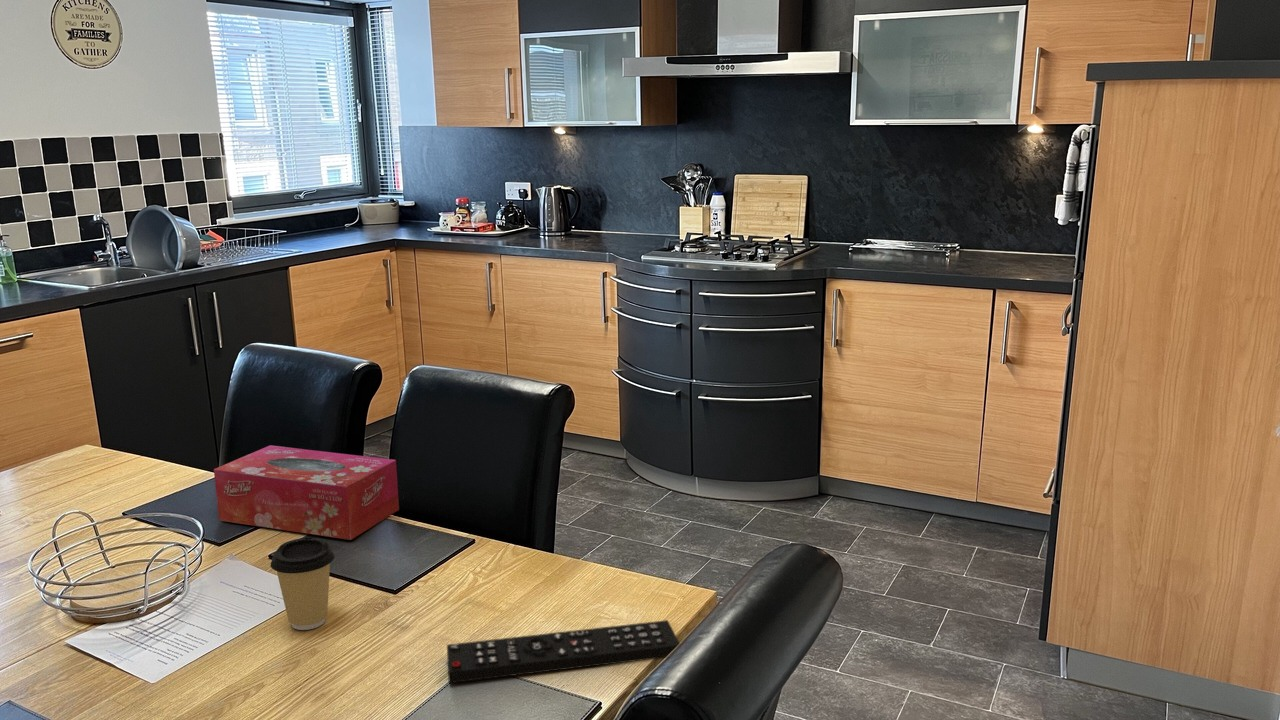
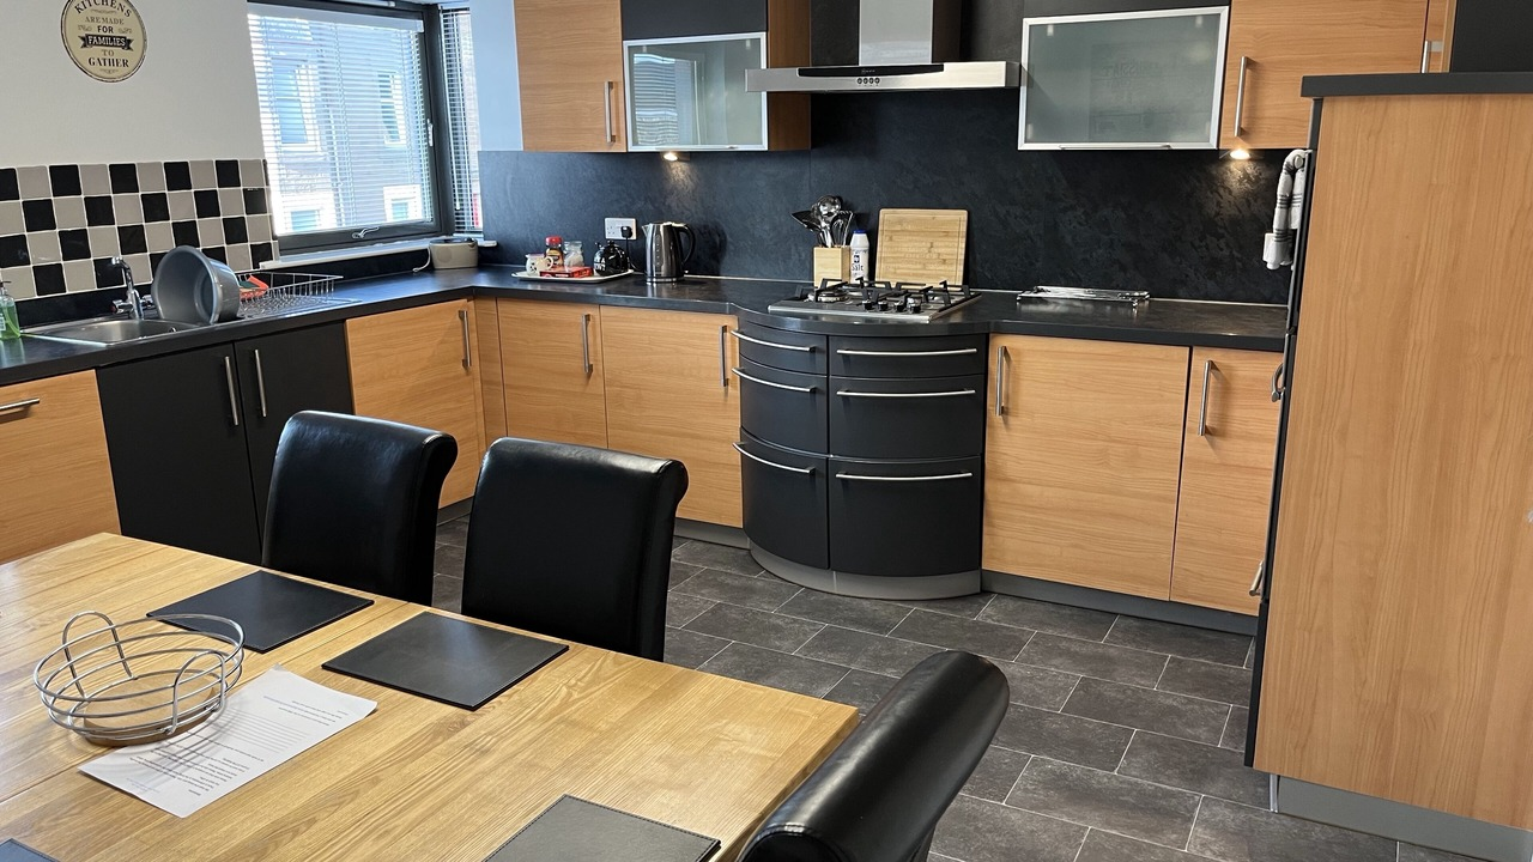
- remote control [444,619,681,684]
- tissue box [213,445,400,541]
- coffee cup [269,536,335,631]
